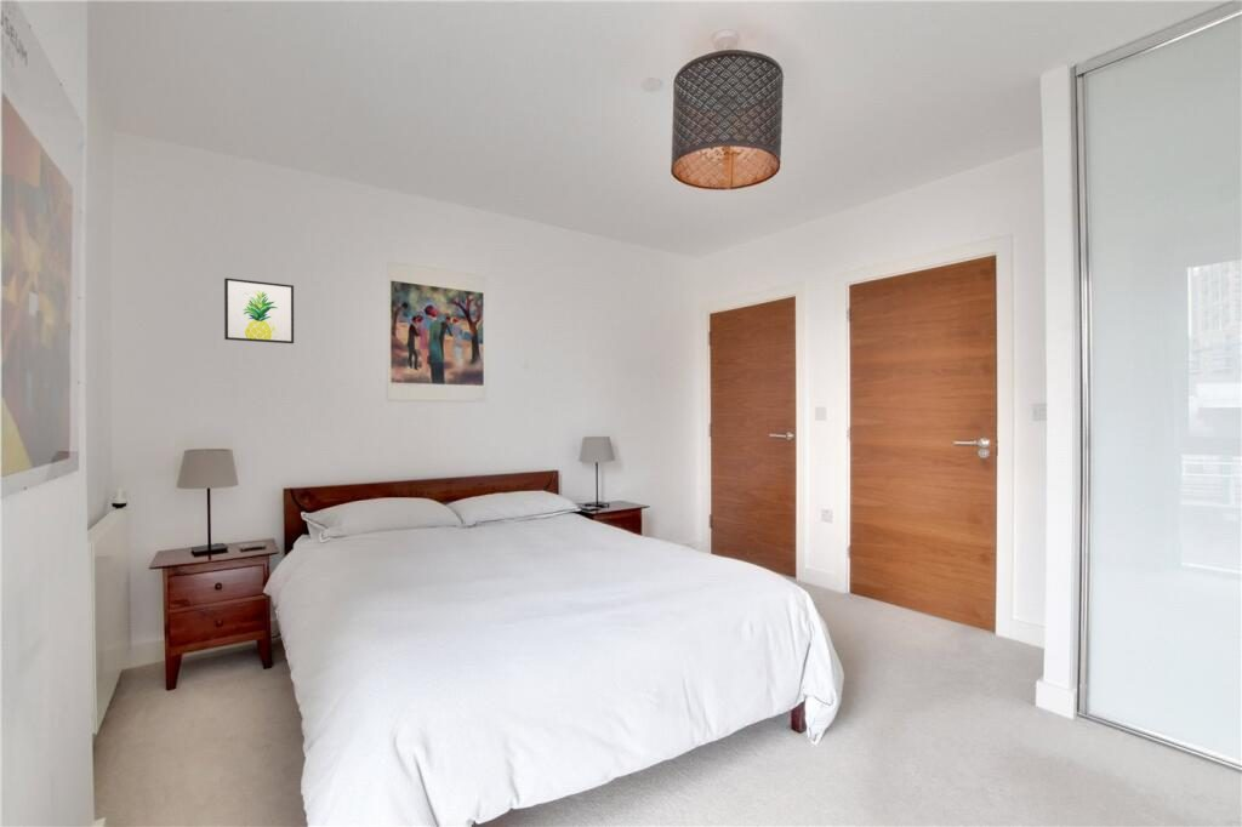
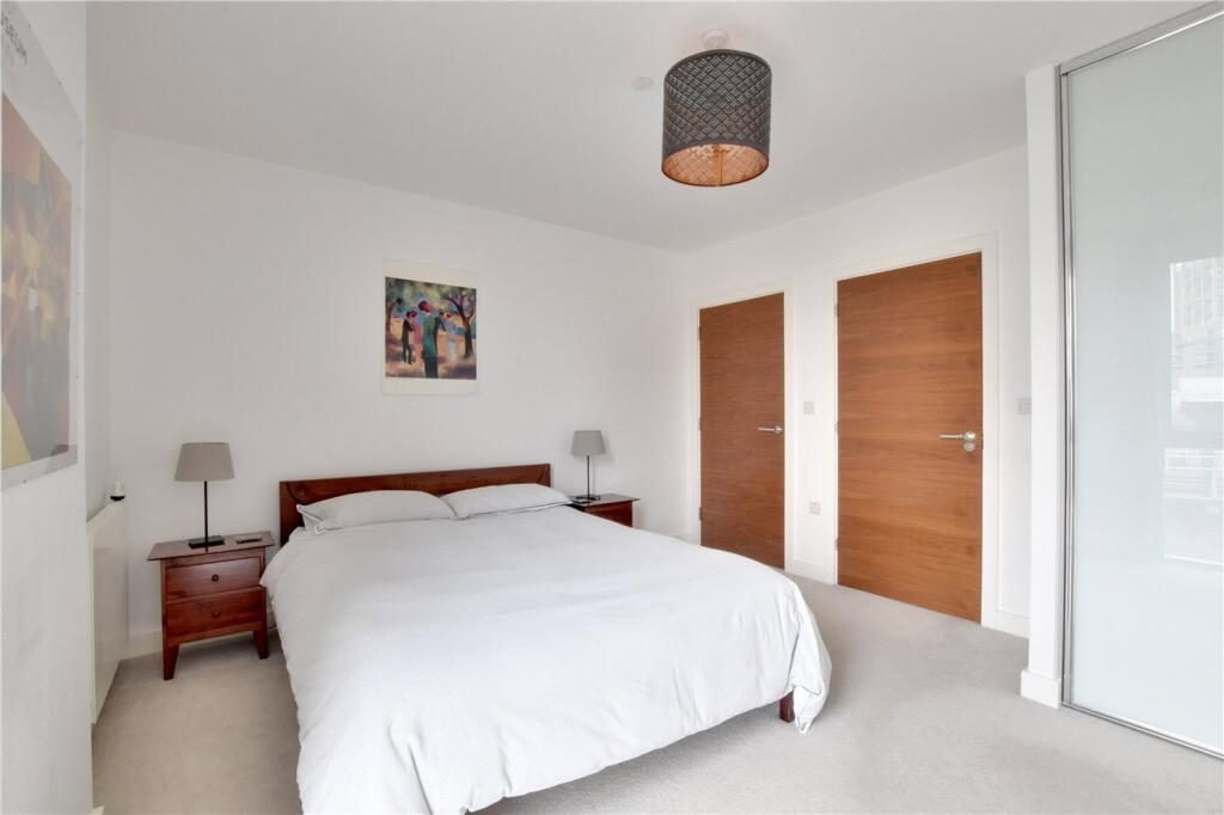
- wall art [223,276,295,344]
